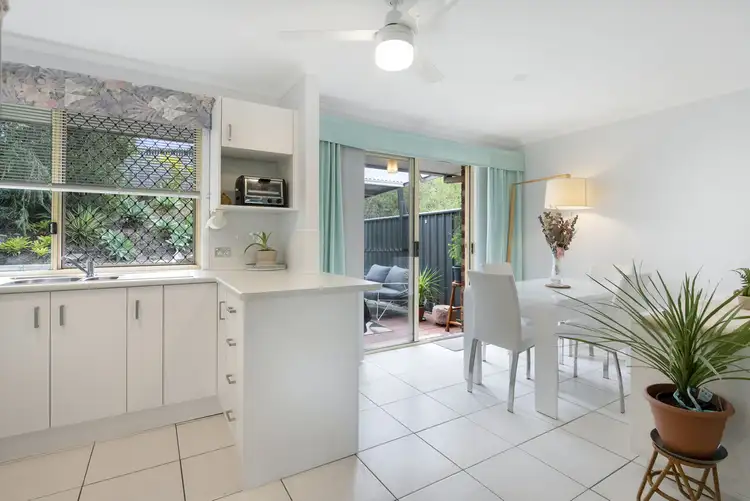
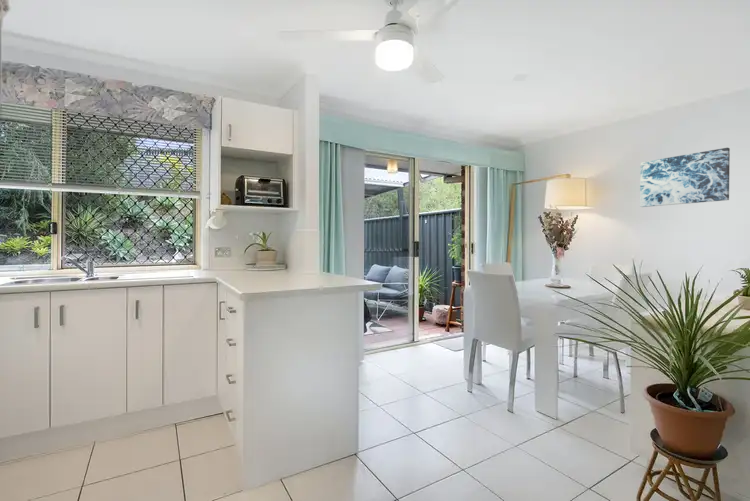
+ wall art [639,147,731,208]
